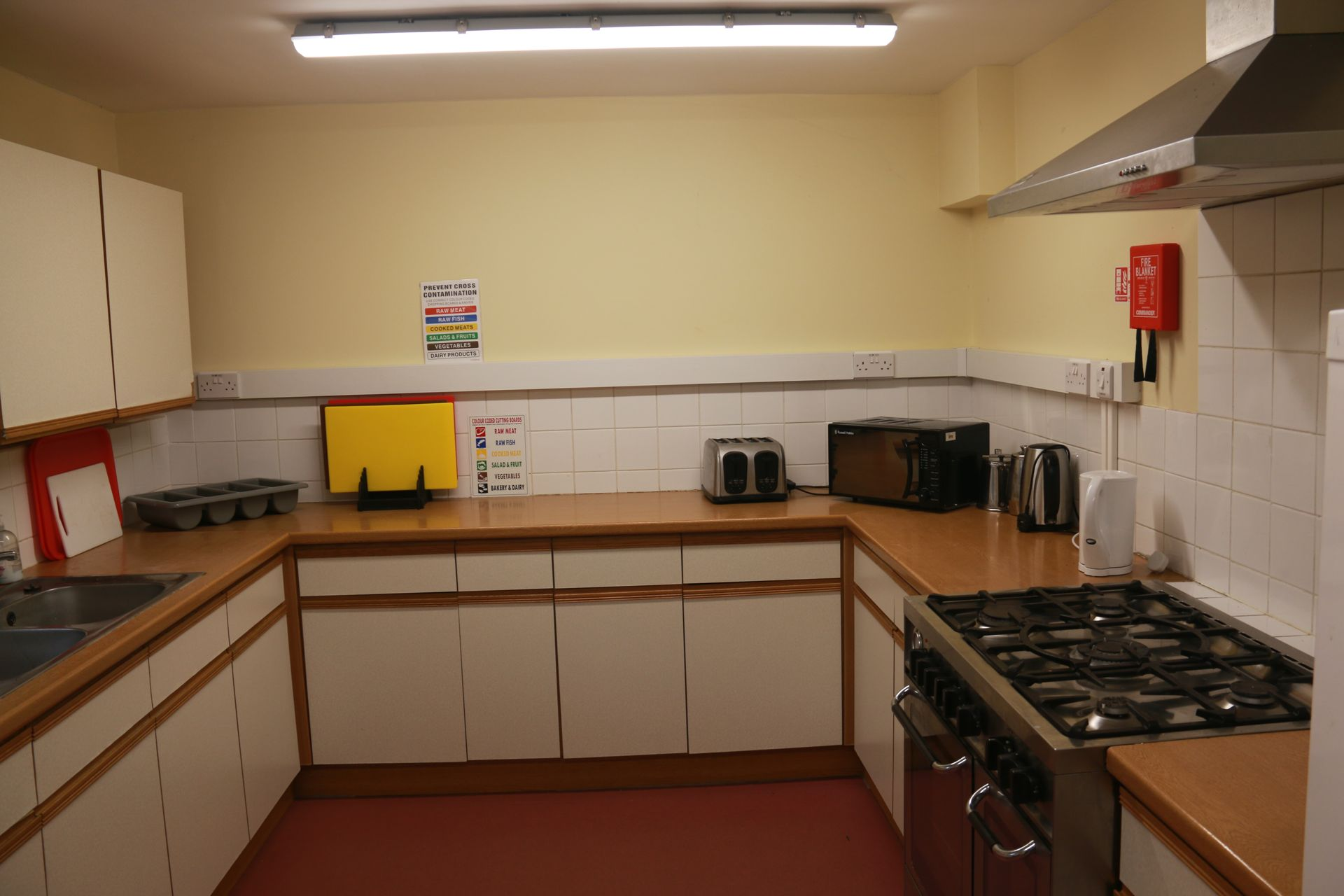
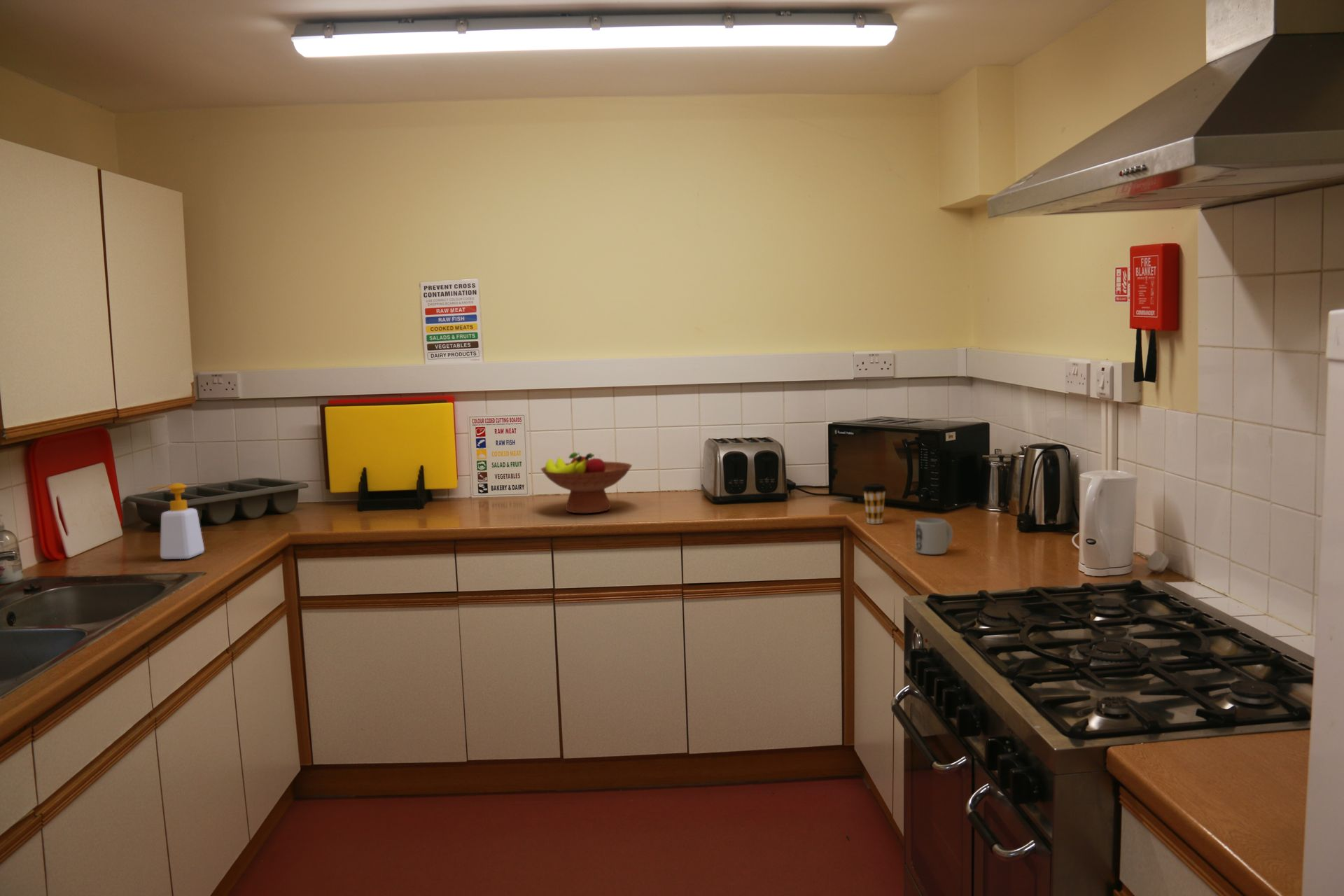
+ fruit bowl [540,451,633,514]
+ soap bottle [146,482,205,560]
+ coffee cup [861,483,888,524]
+ mug [915,517,953,555]
